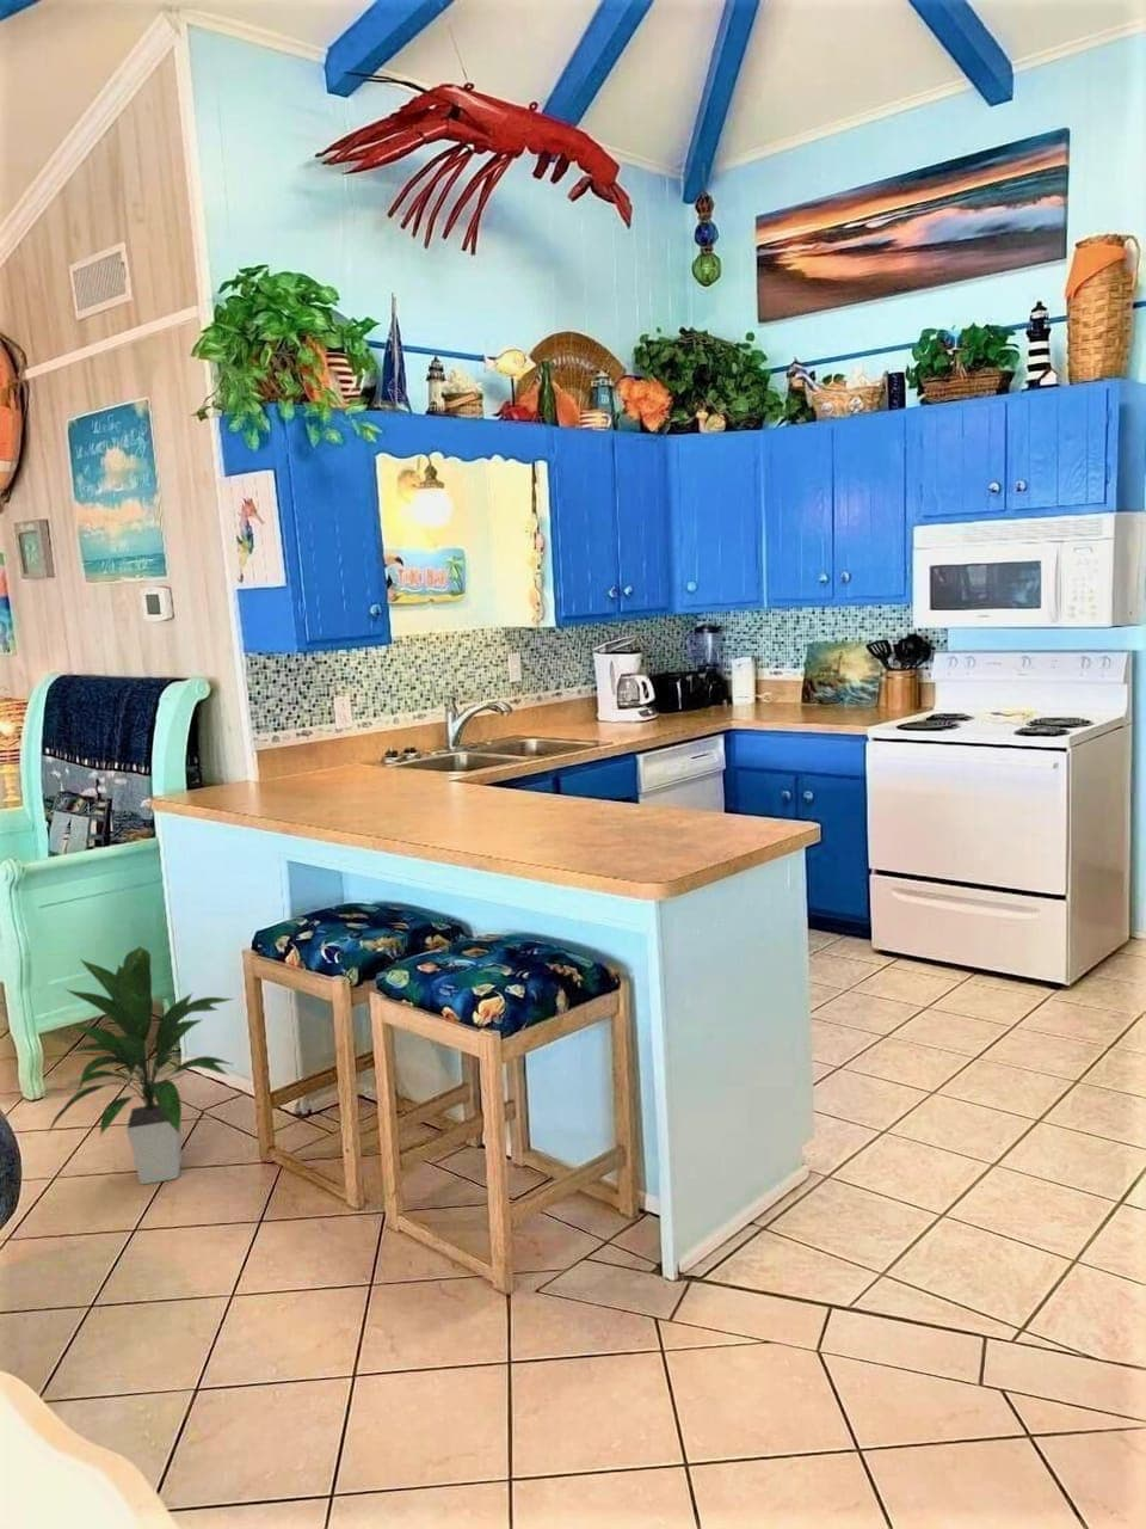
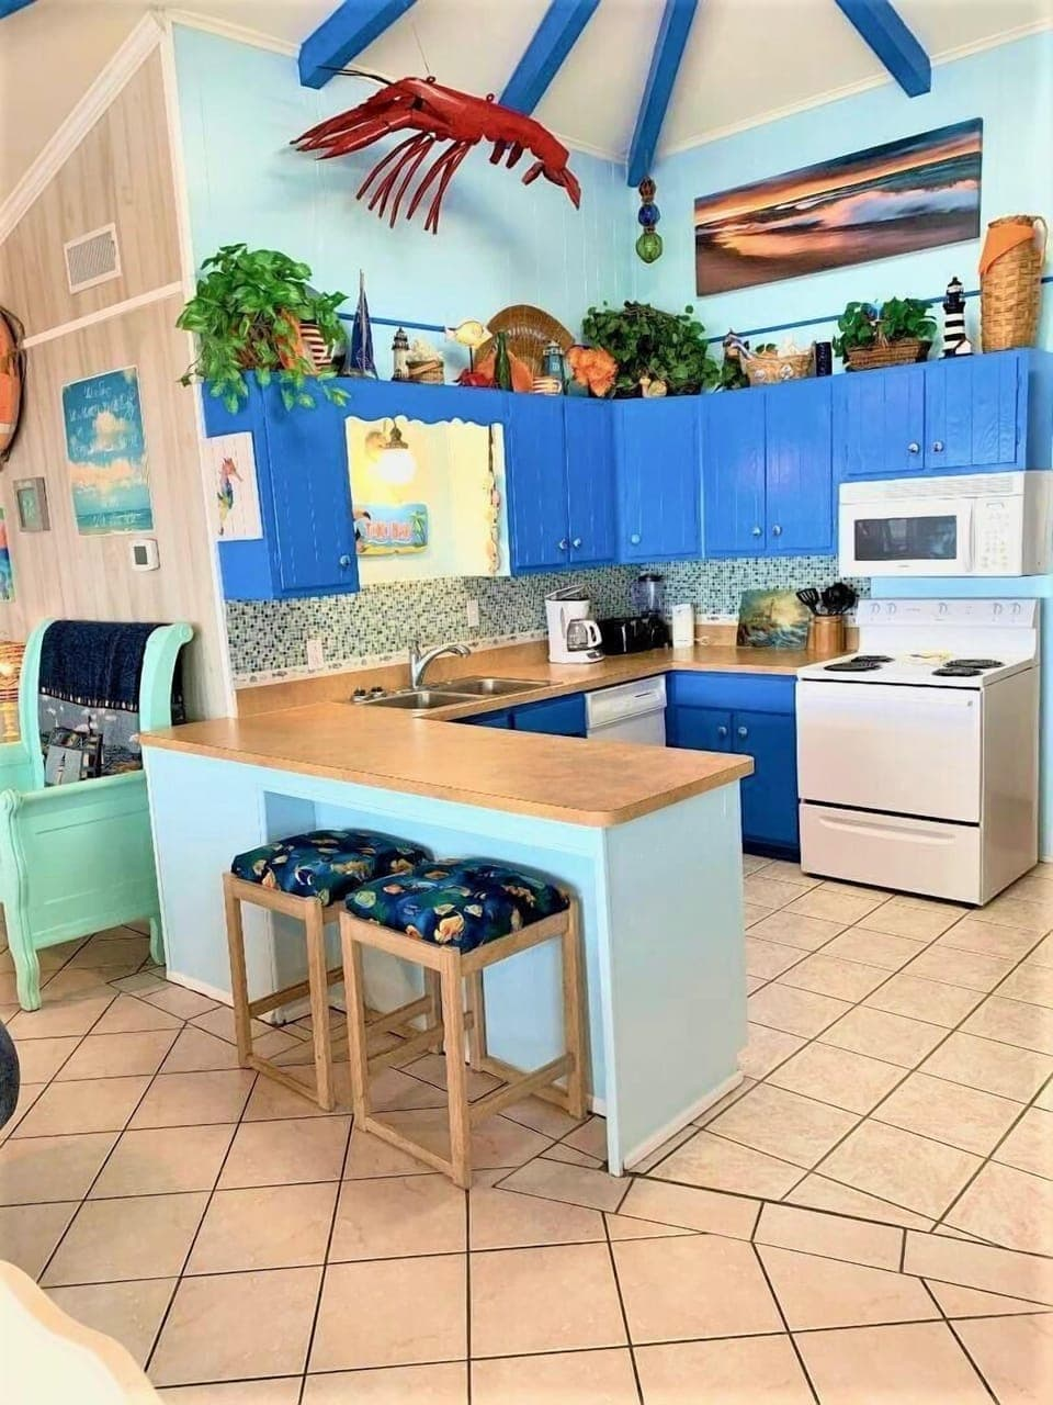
- indoor plant [46,945,234,1185]
